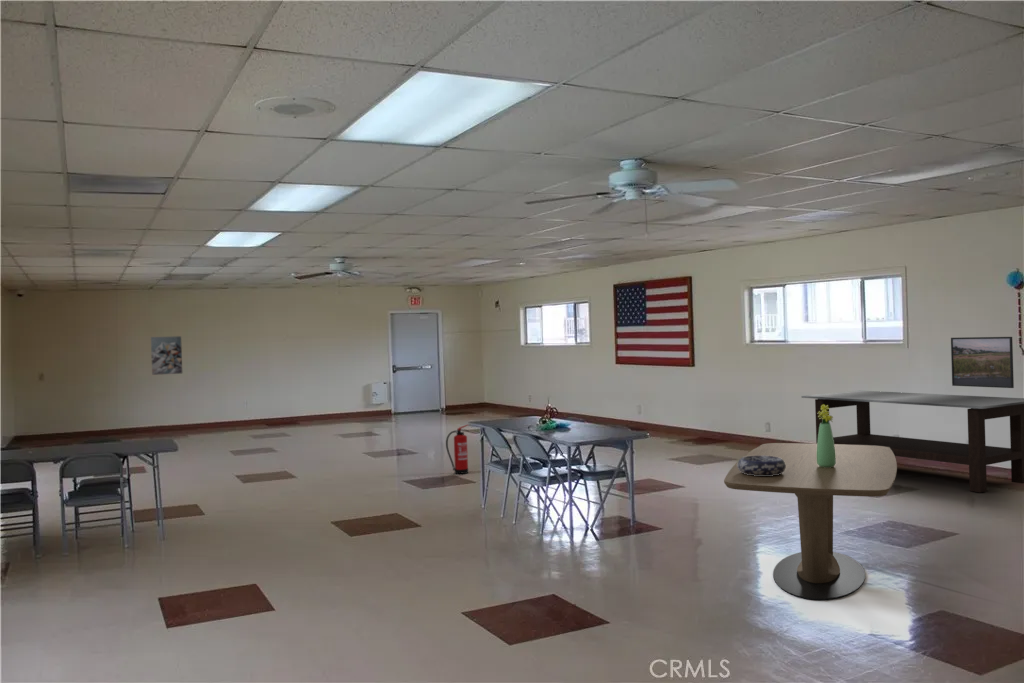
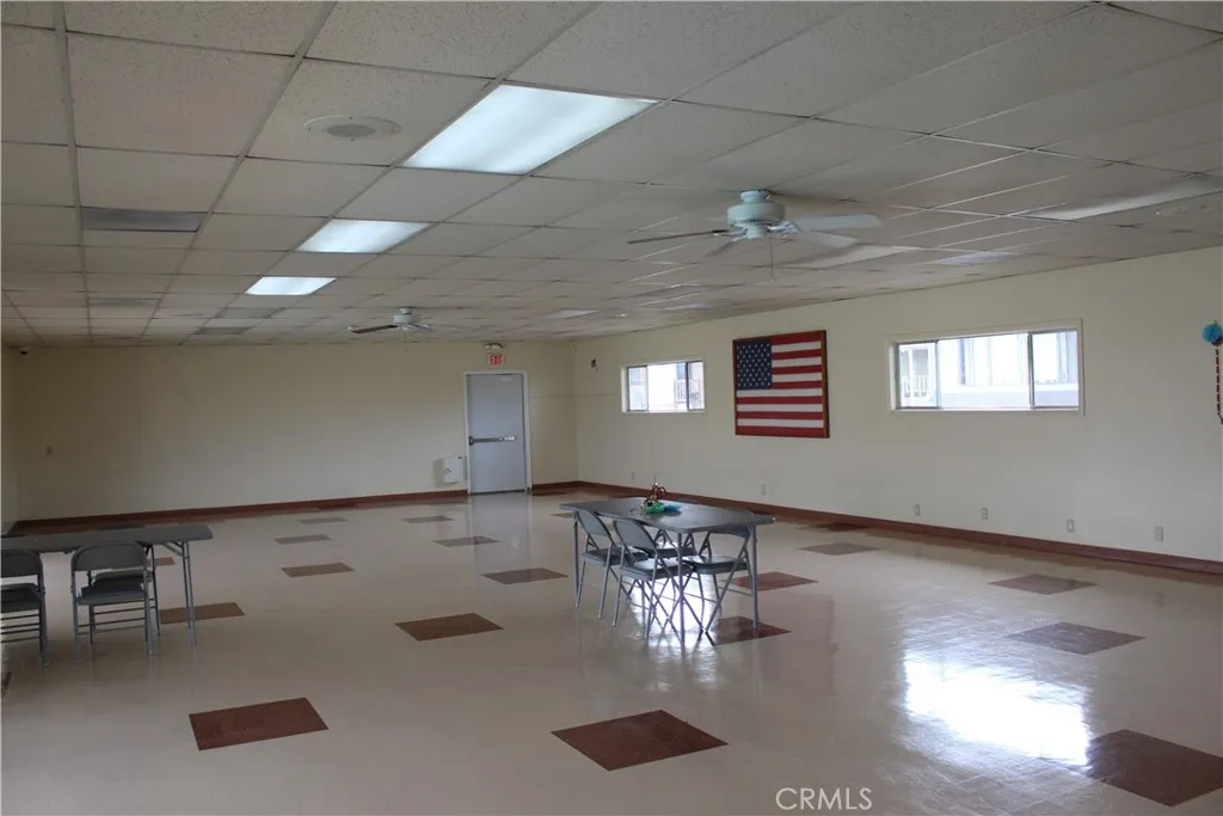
- wall art [150,335,183,376]
- decorative bowl [737,456,786,476]
- dining table [723,442,898,601]
- coffee table [800,390,1024,494]
- bouquet [817,405,836,468]
- fire extinguisher [445,423,469,475]
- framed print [950,336,1015,389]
